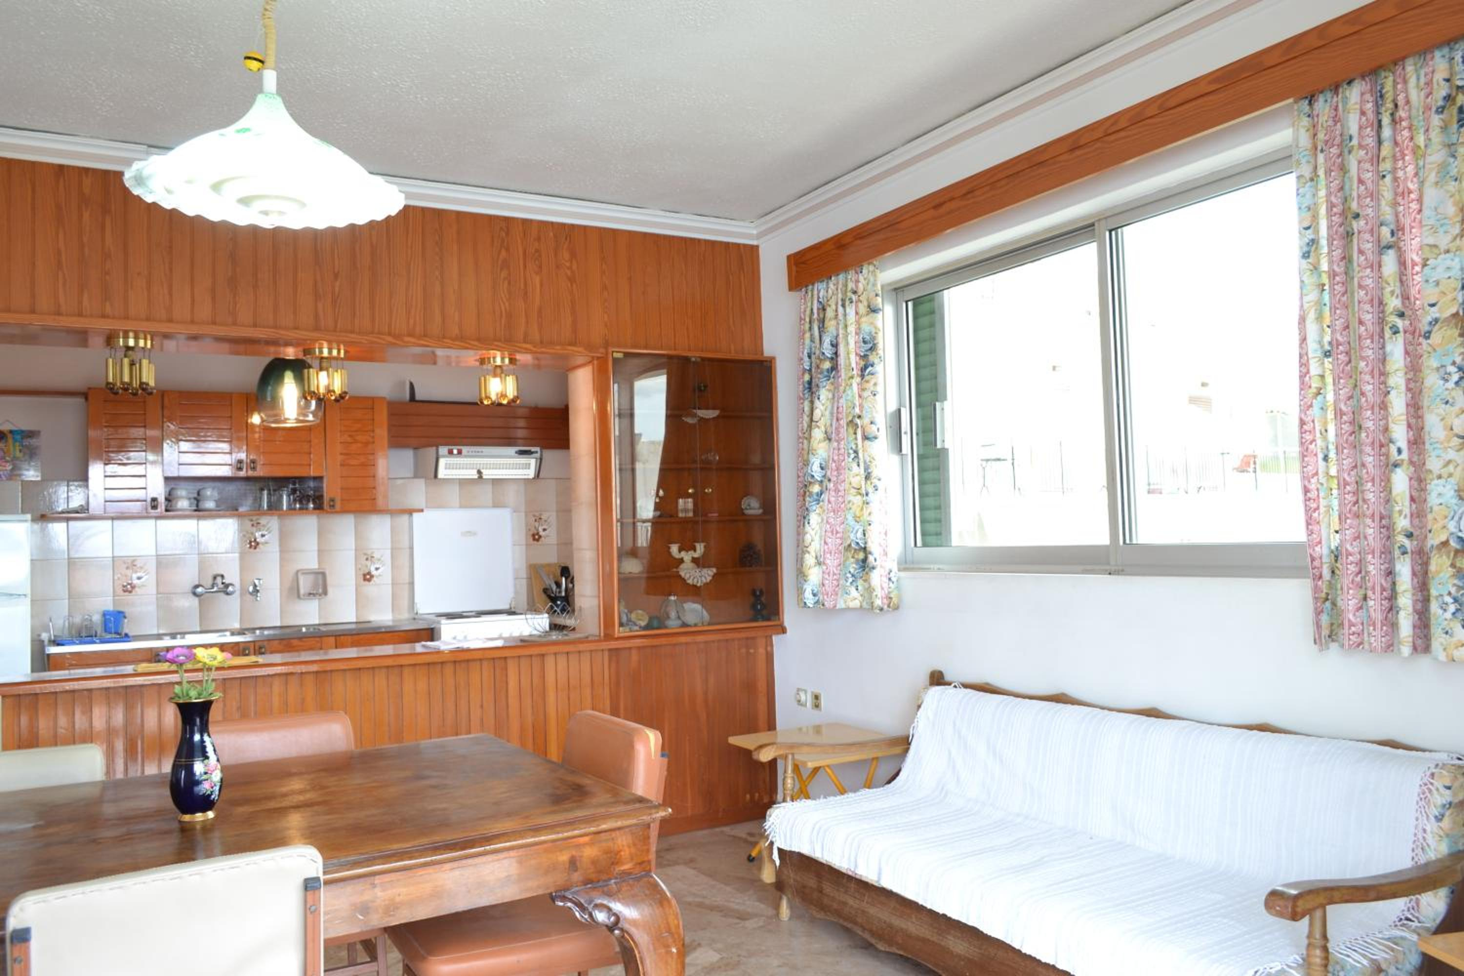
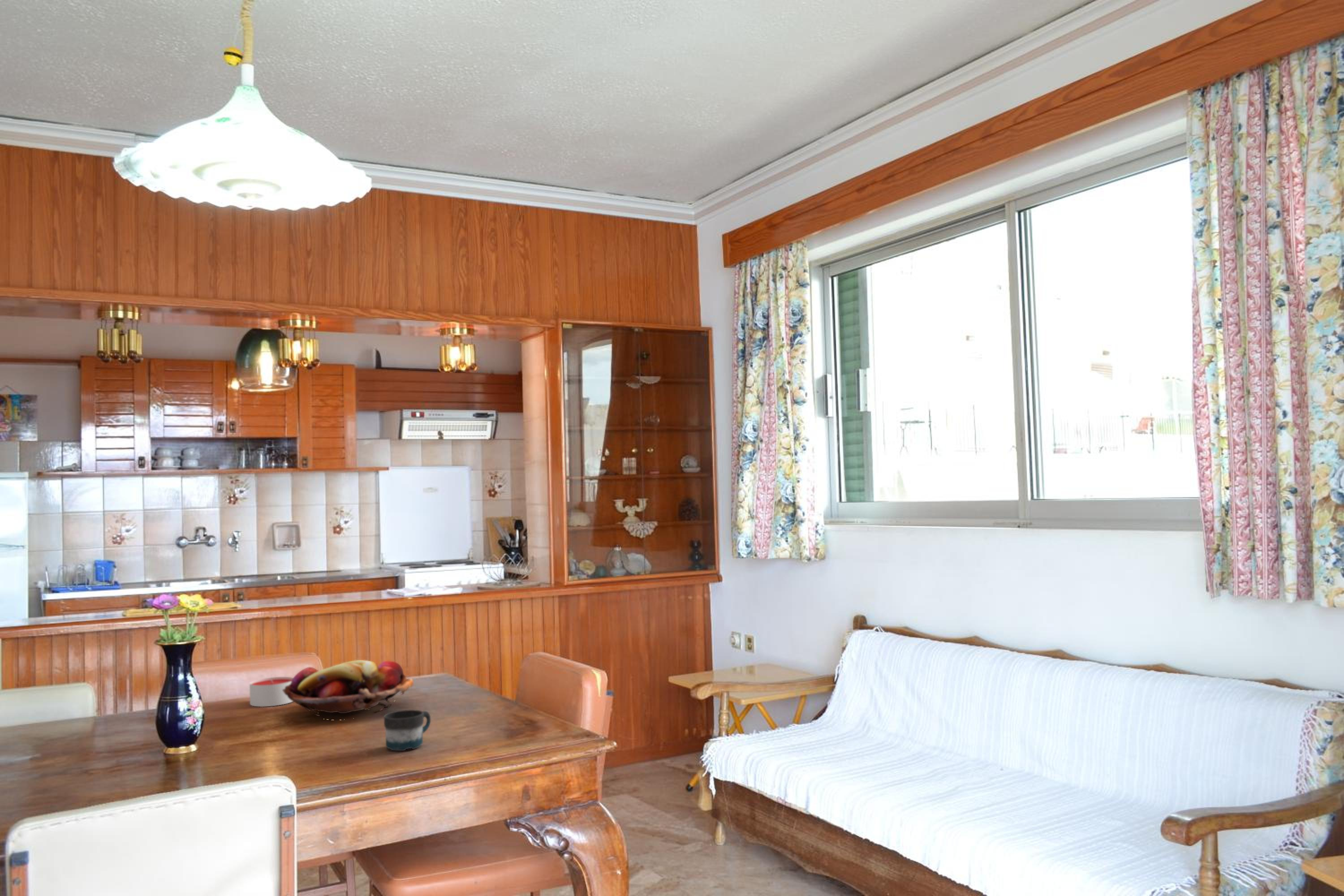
+ mug [383,709,431,751]
+ fruit basket [283,659,414,721]
+ candle [249,676,293,707]
